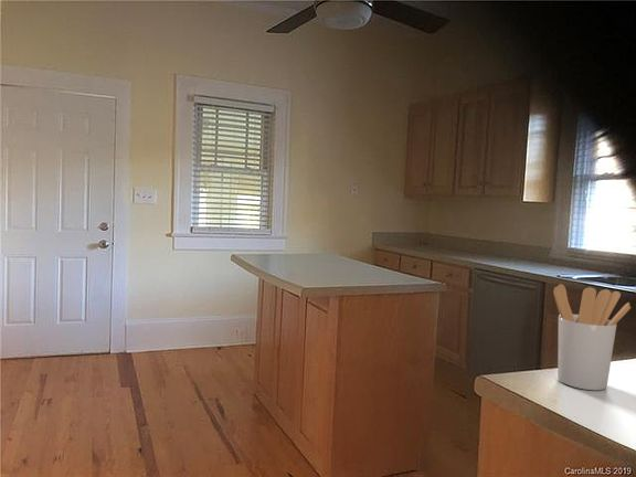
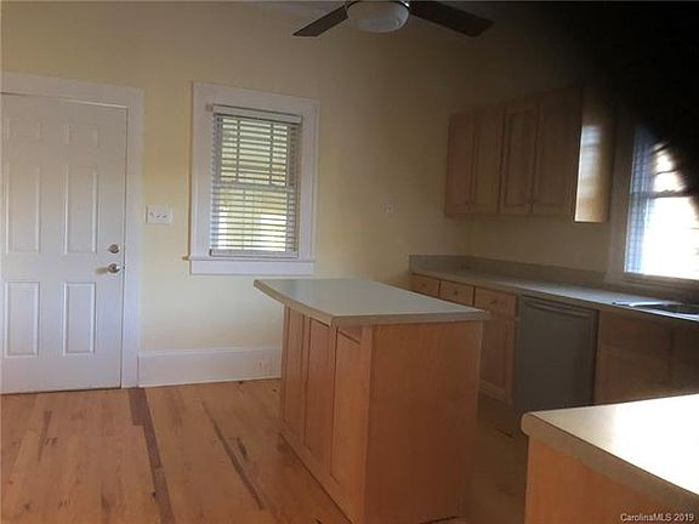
- utensil holder [552,283,632,391]
